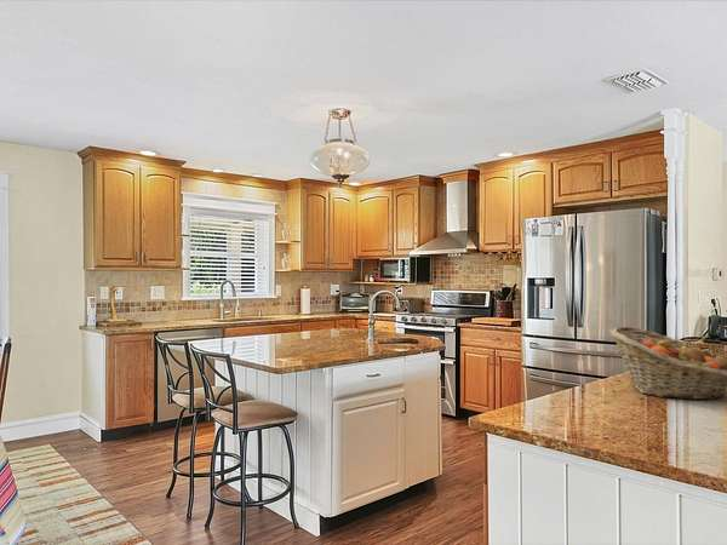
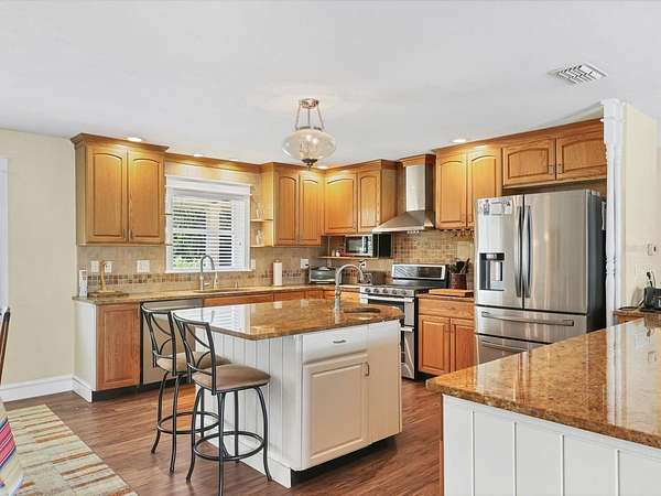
- fruit basket [608,326,727,401]
